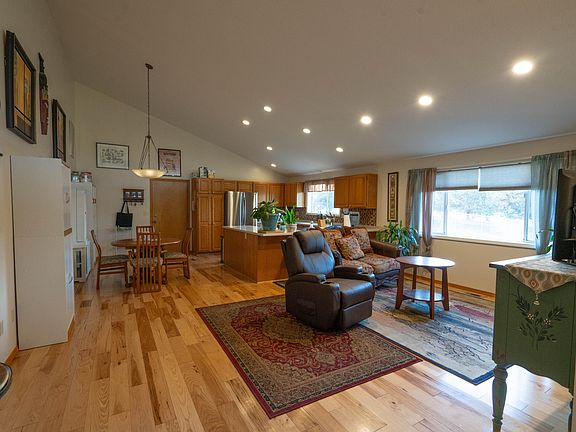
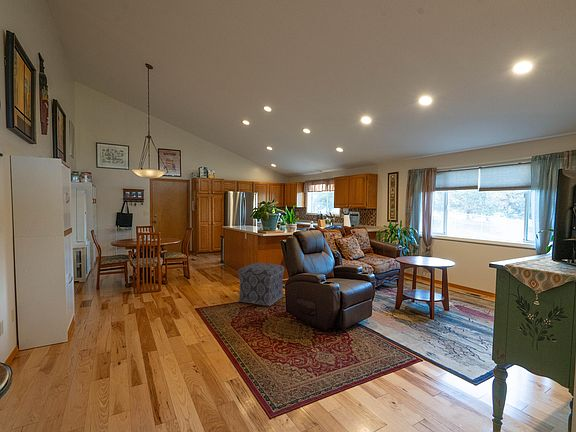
+ ottoman [237,262,285,307]
